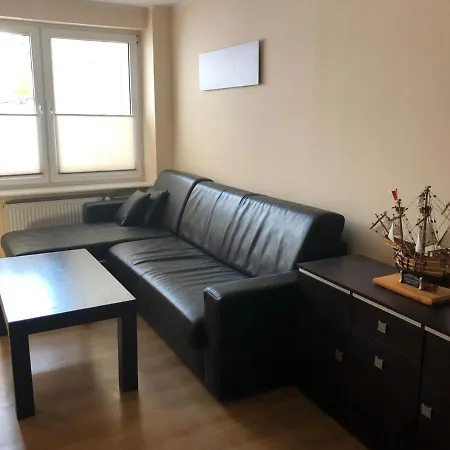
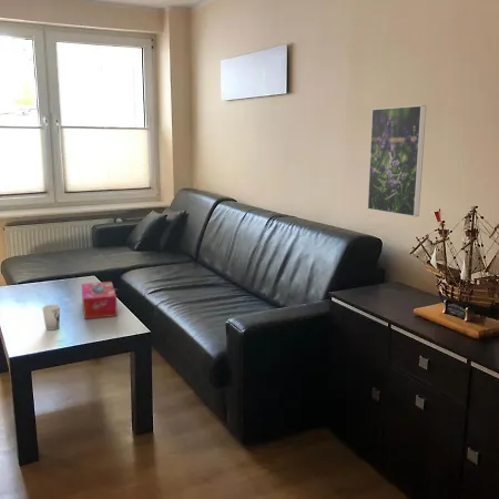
+ tissue box [81,281,119,320]
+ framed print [366,104,427,217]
+ cup [41,304,61,332]
